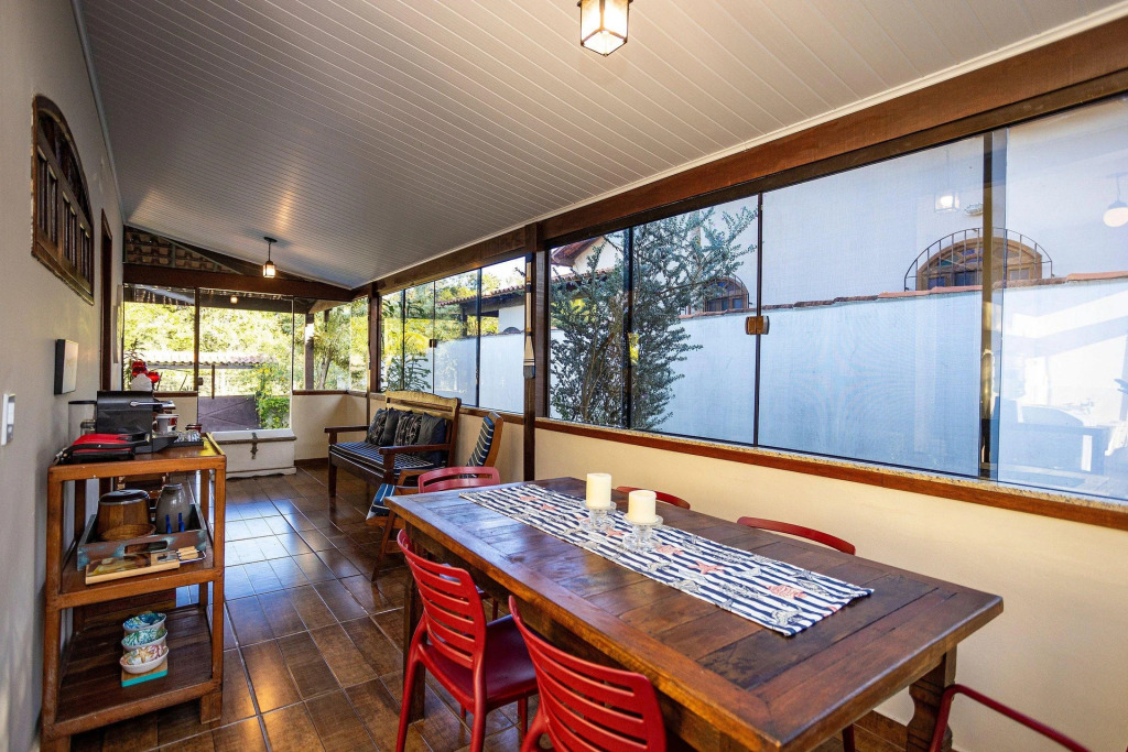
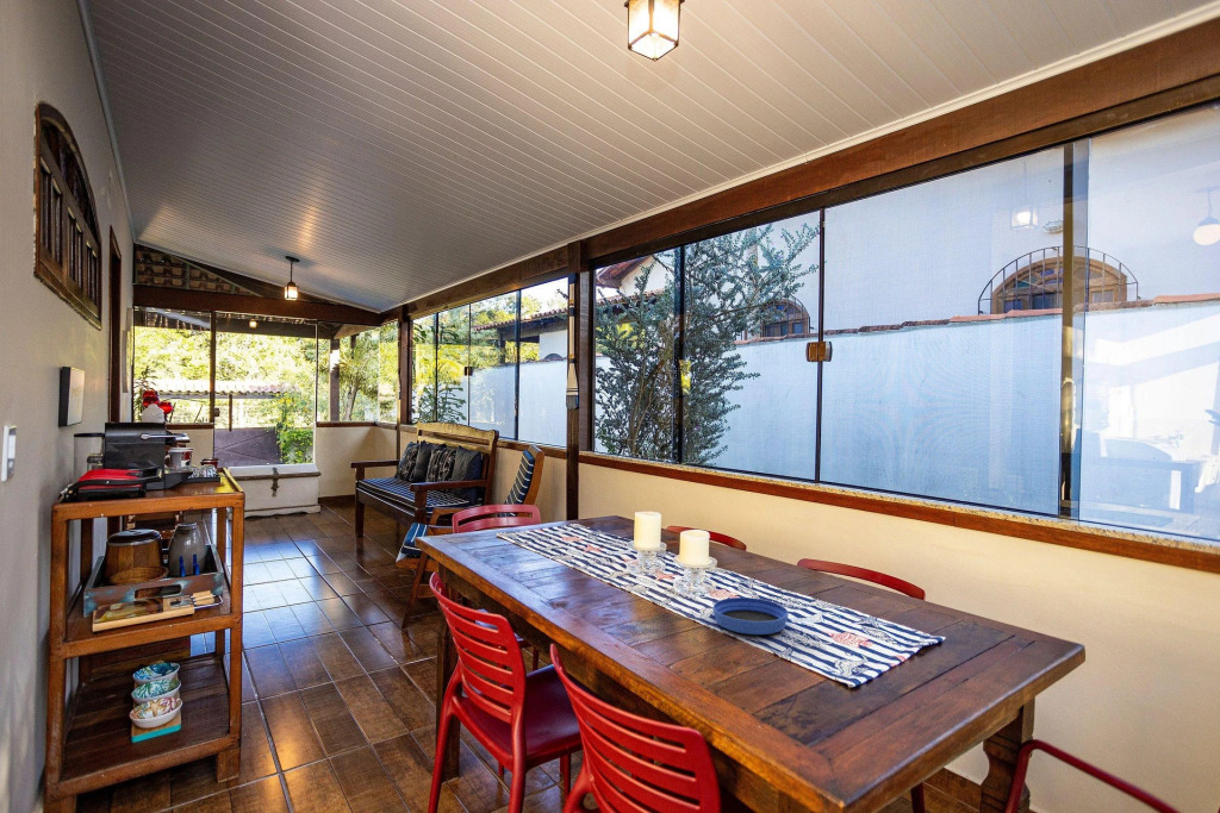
+ bowl [712,596,790,636]
